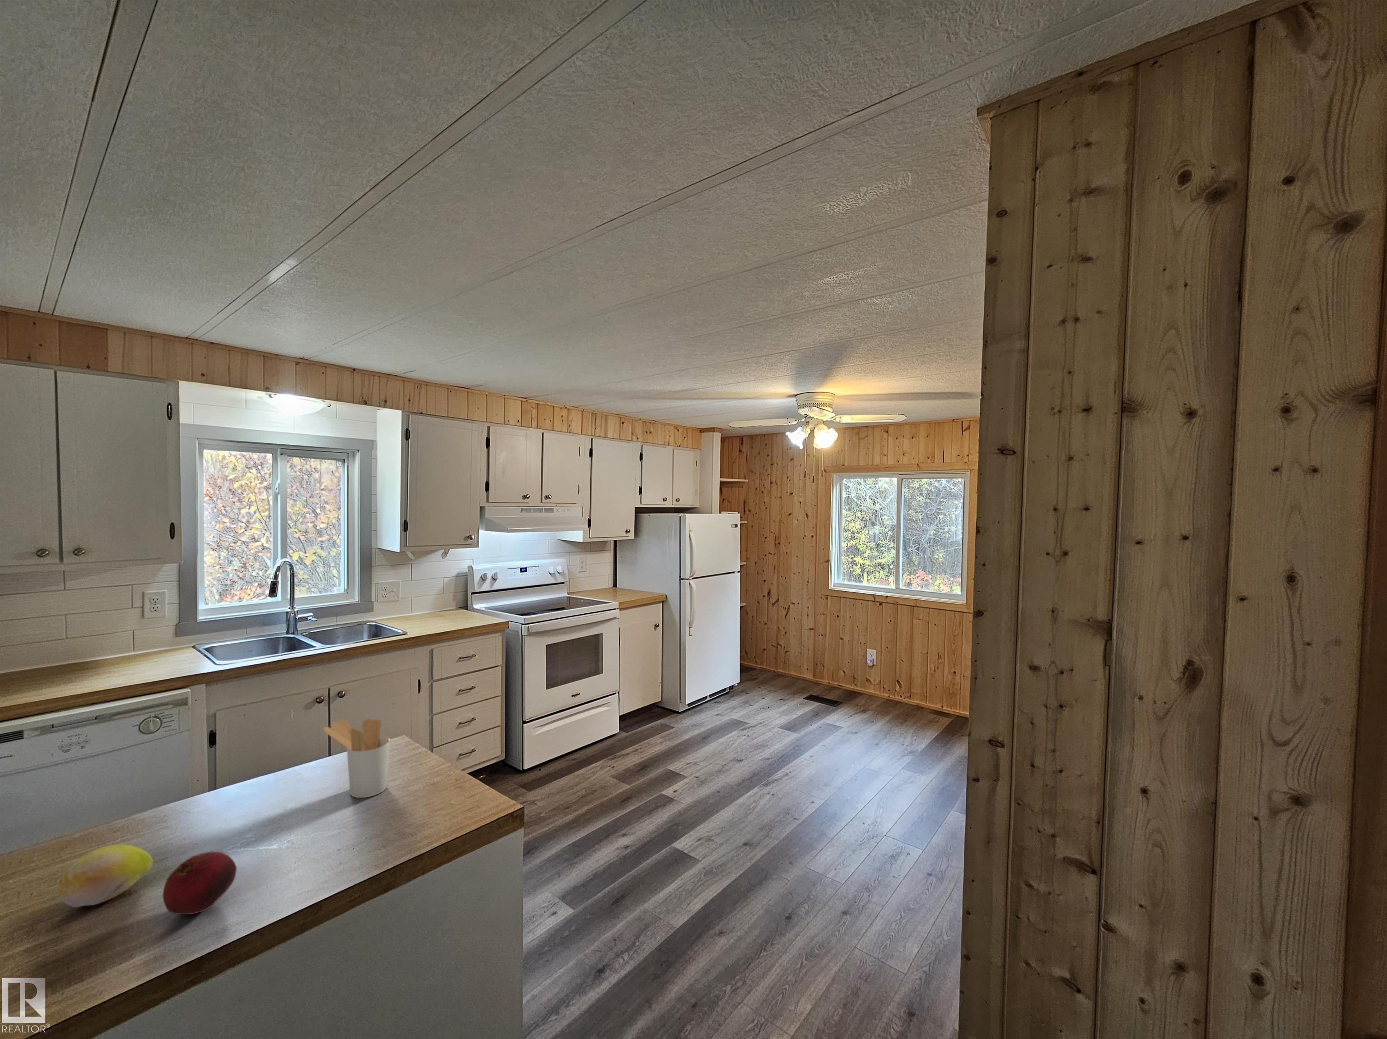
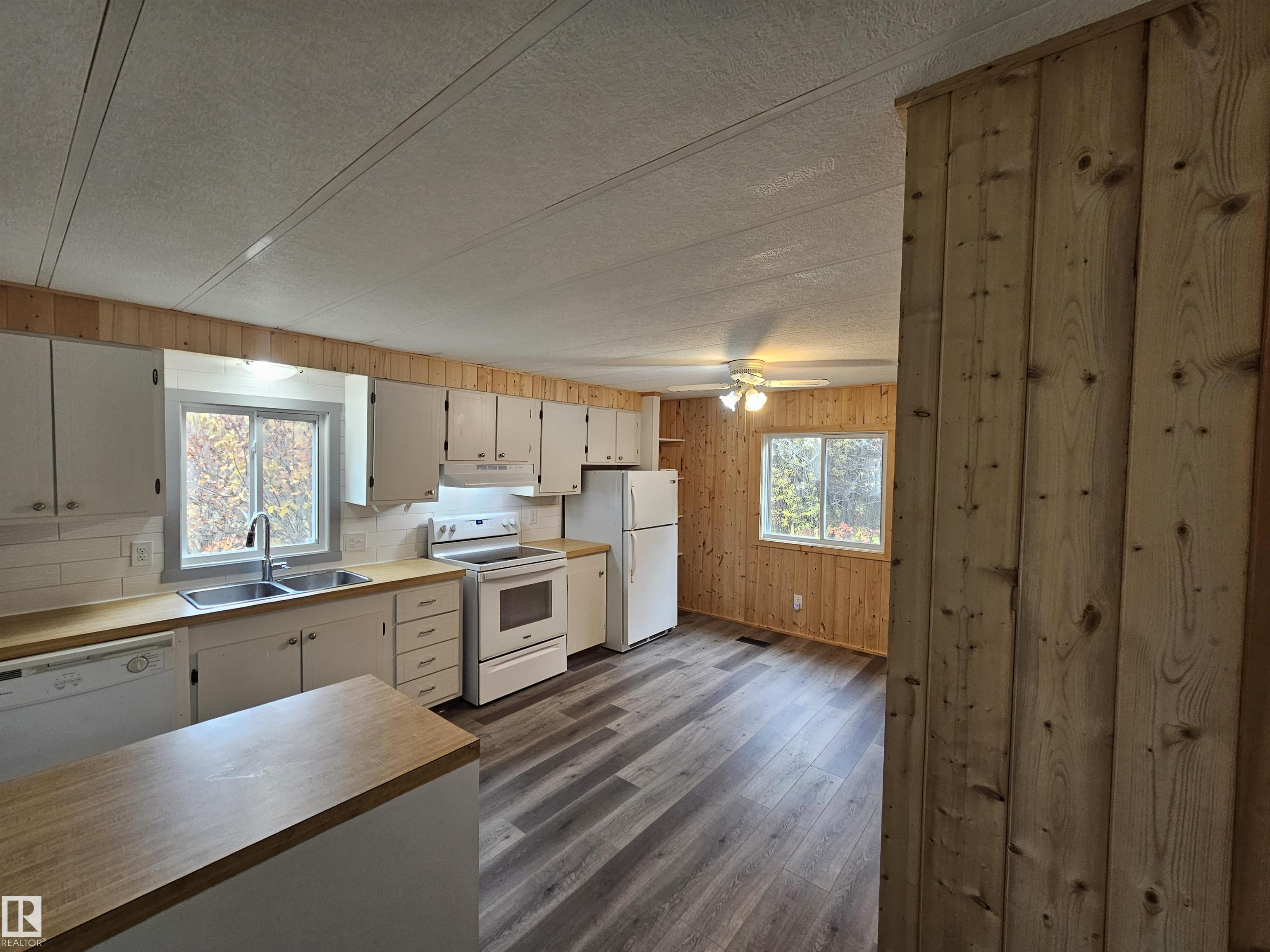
- utensil holder [323,719,391,798]
- fruit [162,851,237,915]
- fruit [58,844,154,908]
